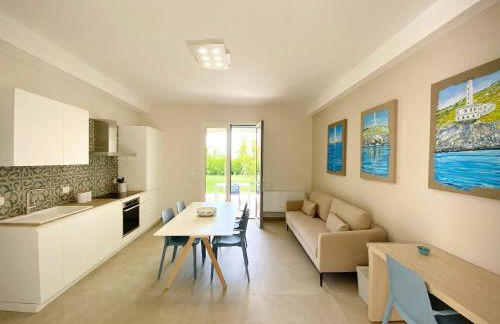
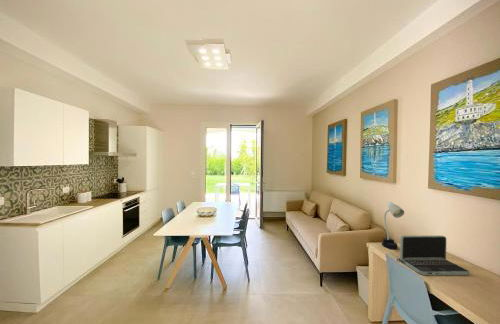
+ laptop [397,235,470,276]
+ desk lamp [381,201,405,250]
